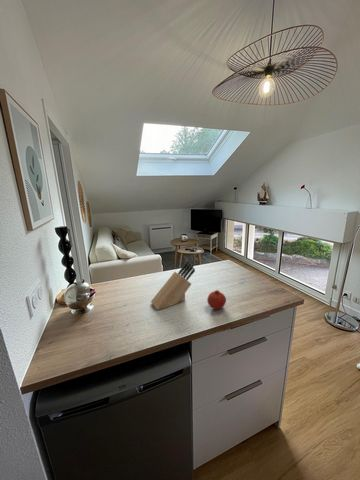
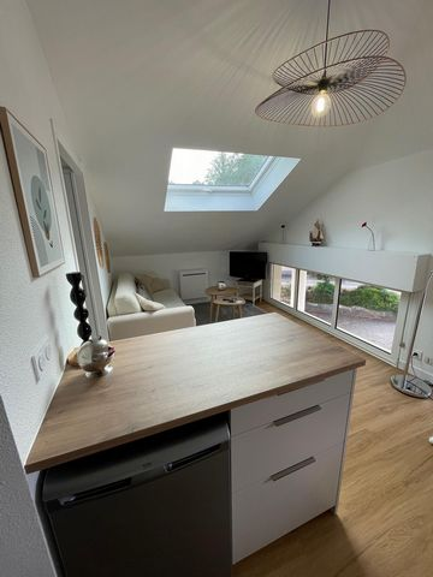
- knife block [150,261,196,310]
- fruit [206,289,227,310]
